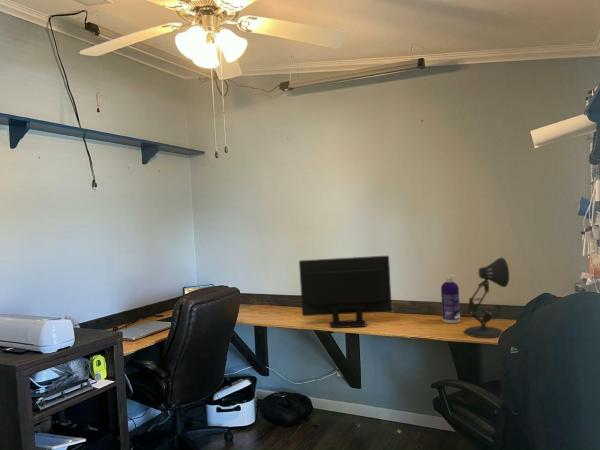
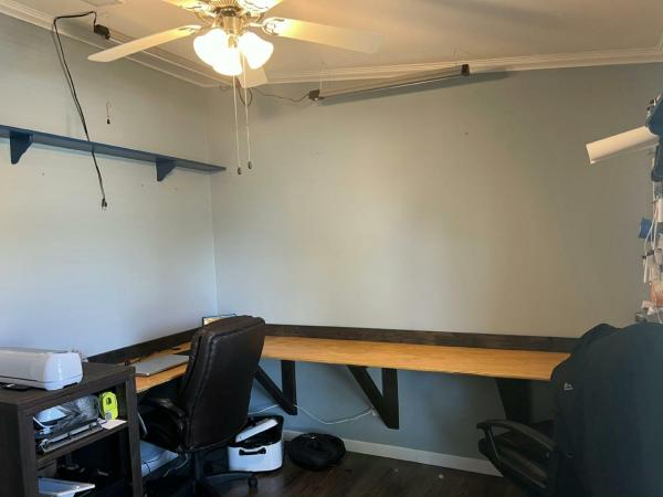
- spray bottle [440,274,461,324]
- desk lamp [463,257,510,339]
- computer monitor [298,255,393,329]
